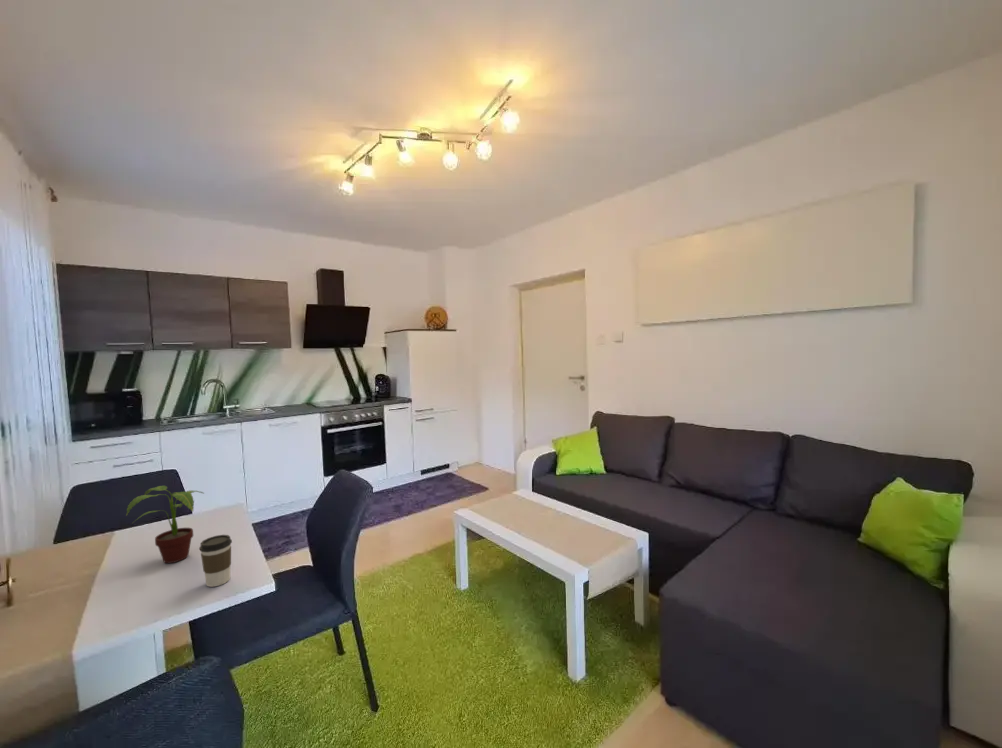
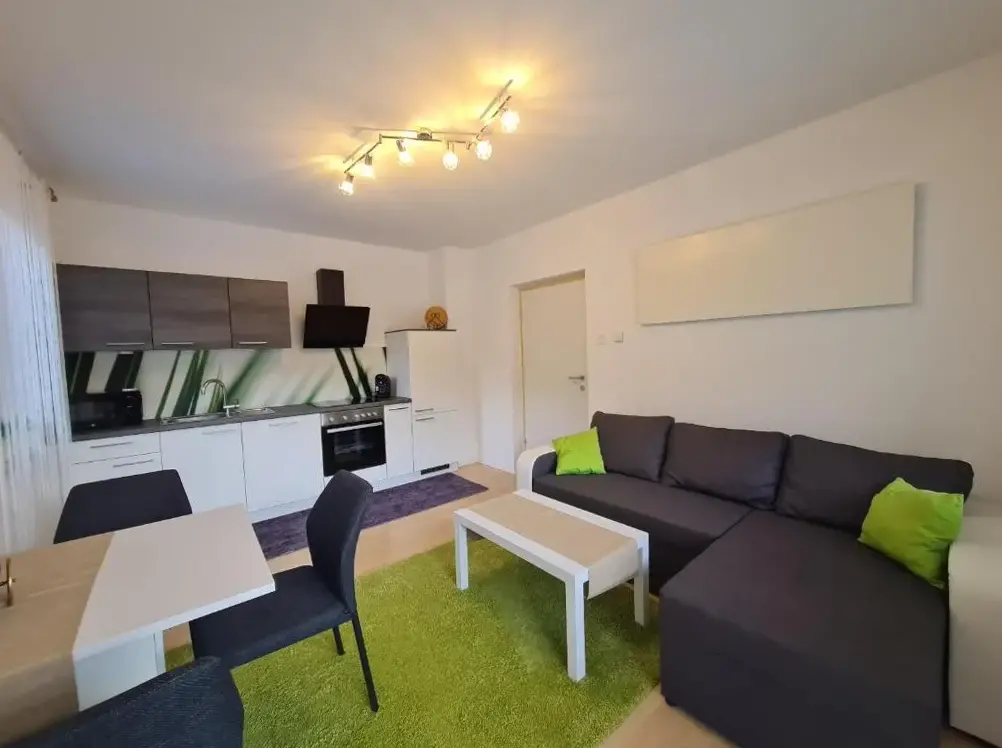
- potted plant [125,485,206,564]
- coffee cup [198,534,233,588]
